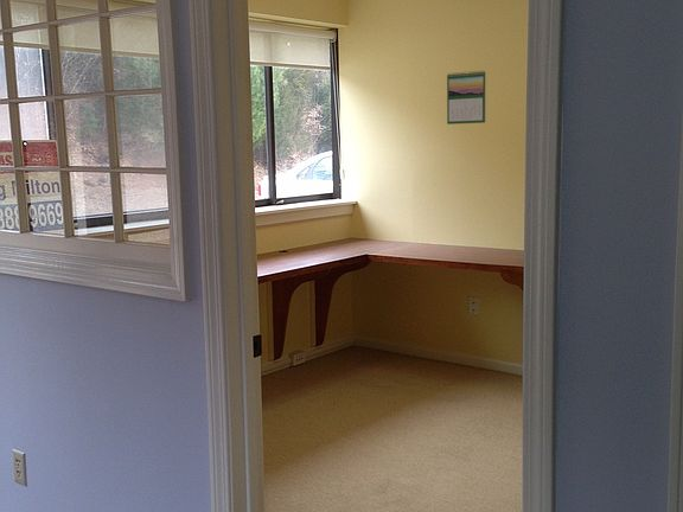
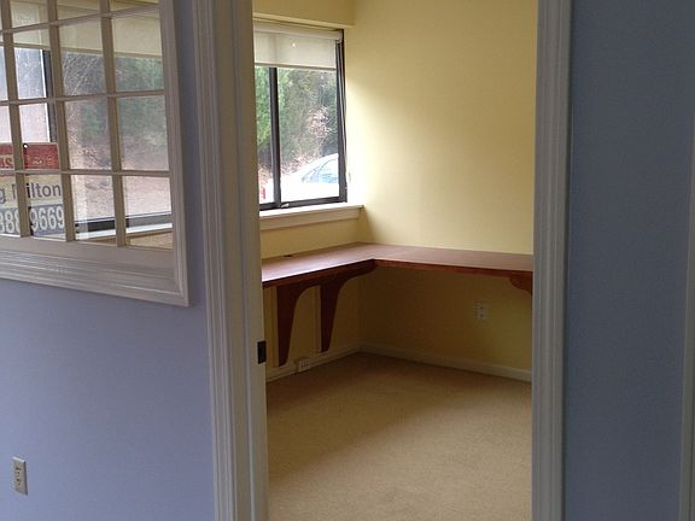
- calendar [446,69,486,126]
